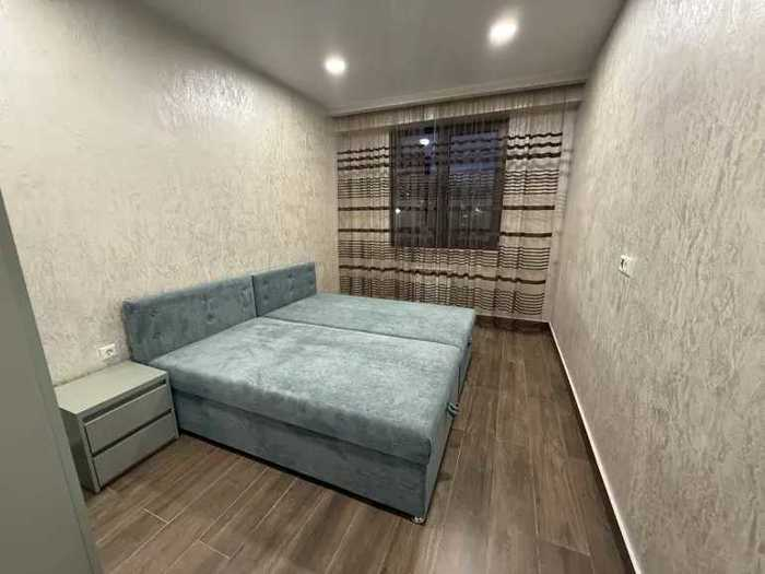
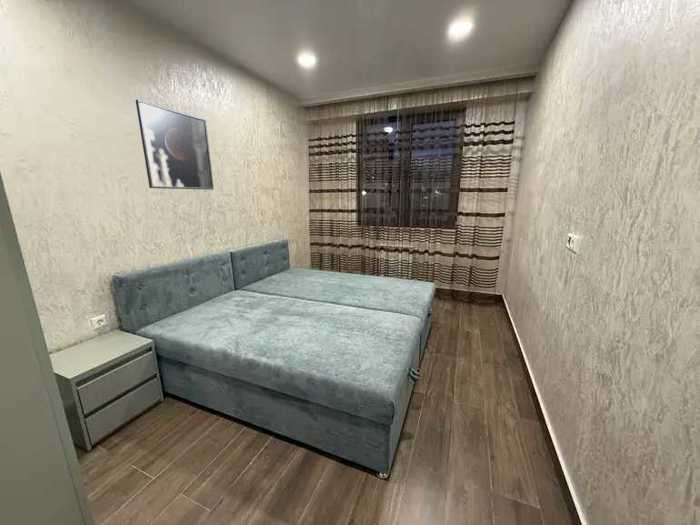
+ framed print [135,99,215,191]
